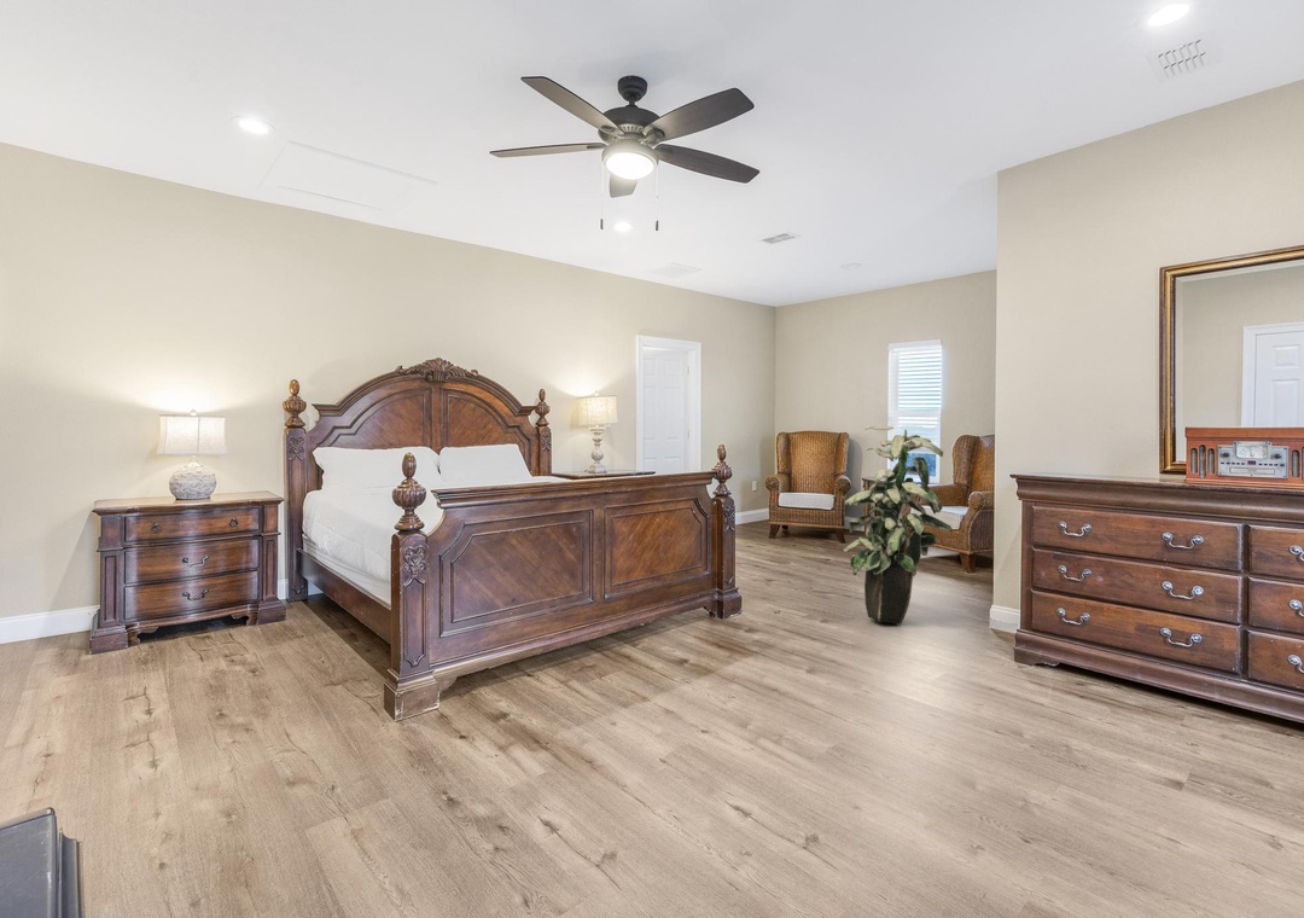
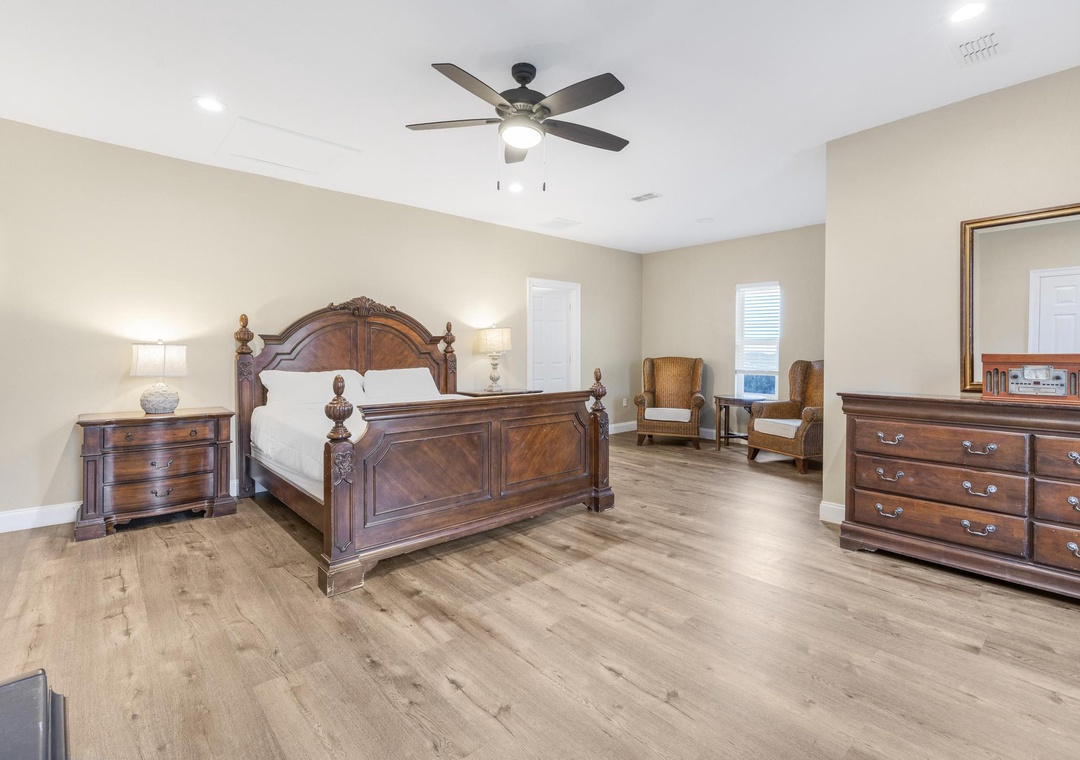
- indoor plant [840,424,954,626]
